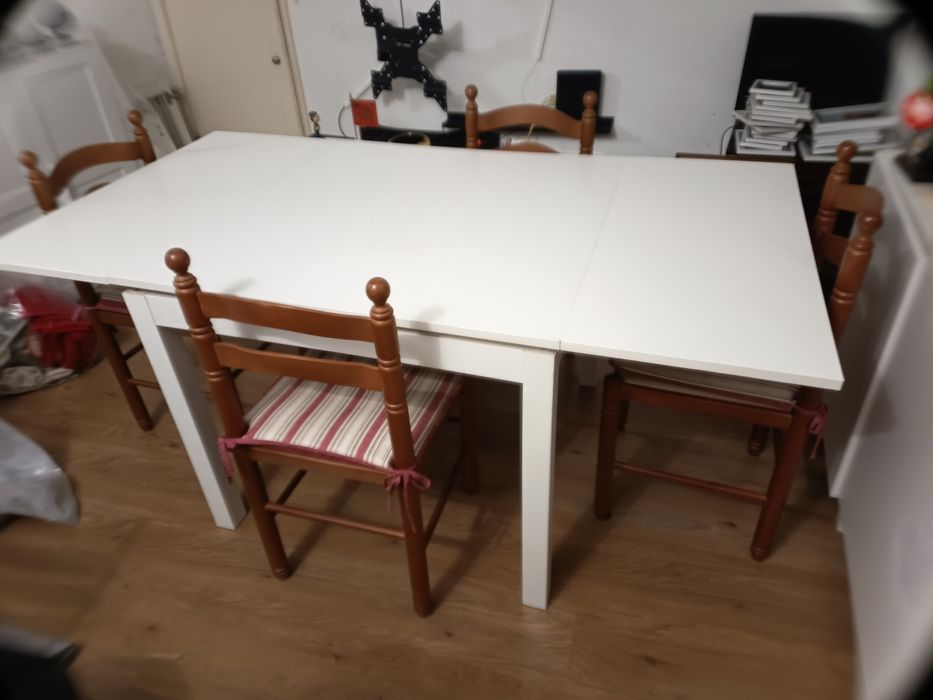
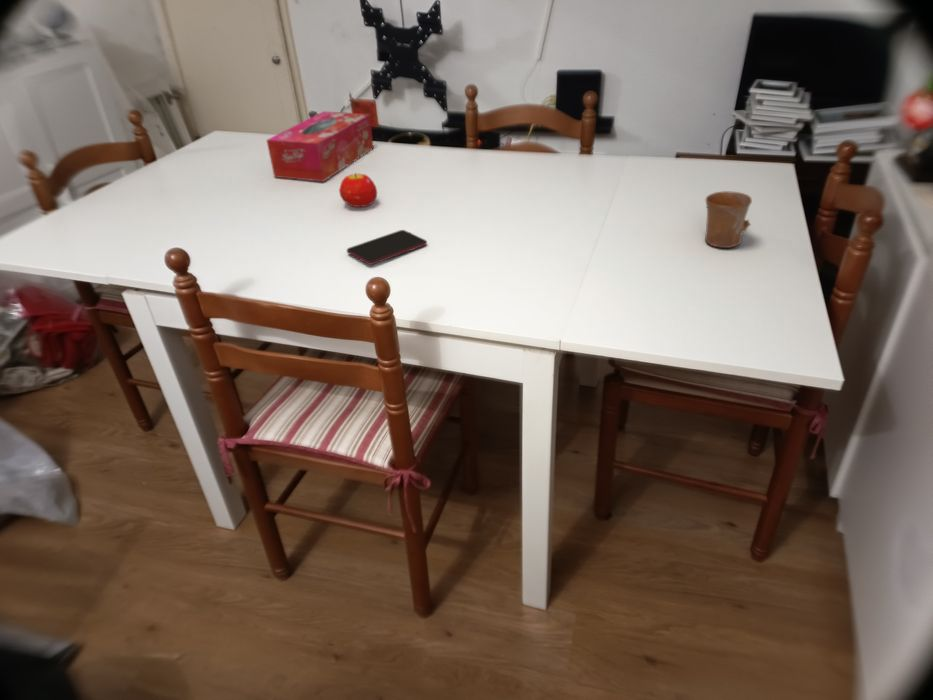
+ mug [704,190,753,249]
+ tissue box [266,110,375,183]
+ fruit [338,172,378,208]
+ smartphone [346,229,428,266]
